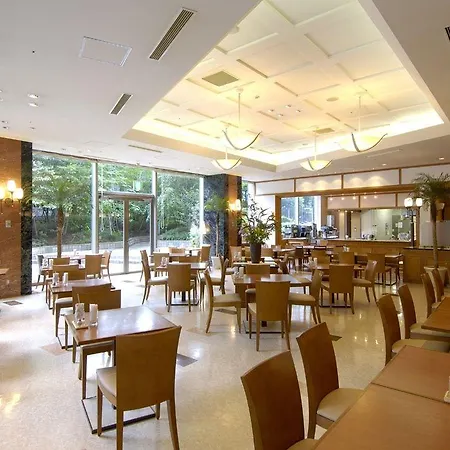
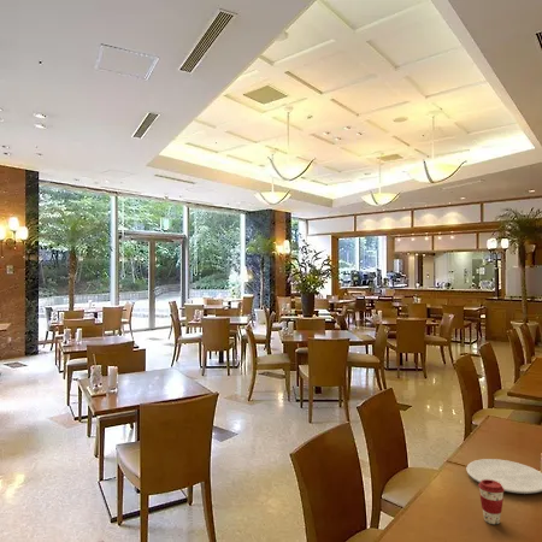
+ coffee cup [477,479,506,525]
+ plate [466,458,542,495]
